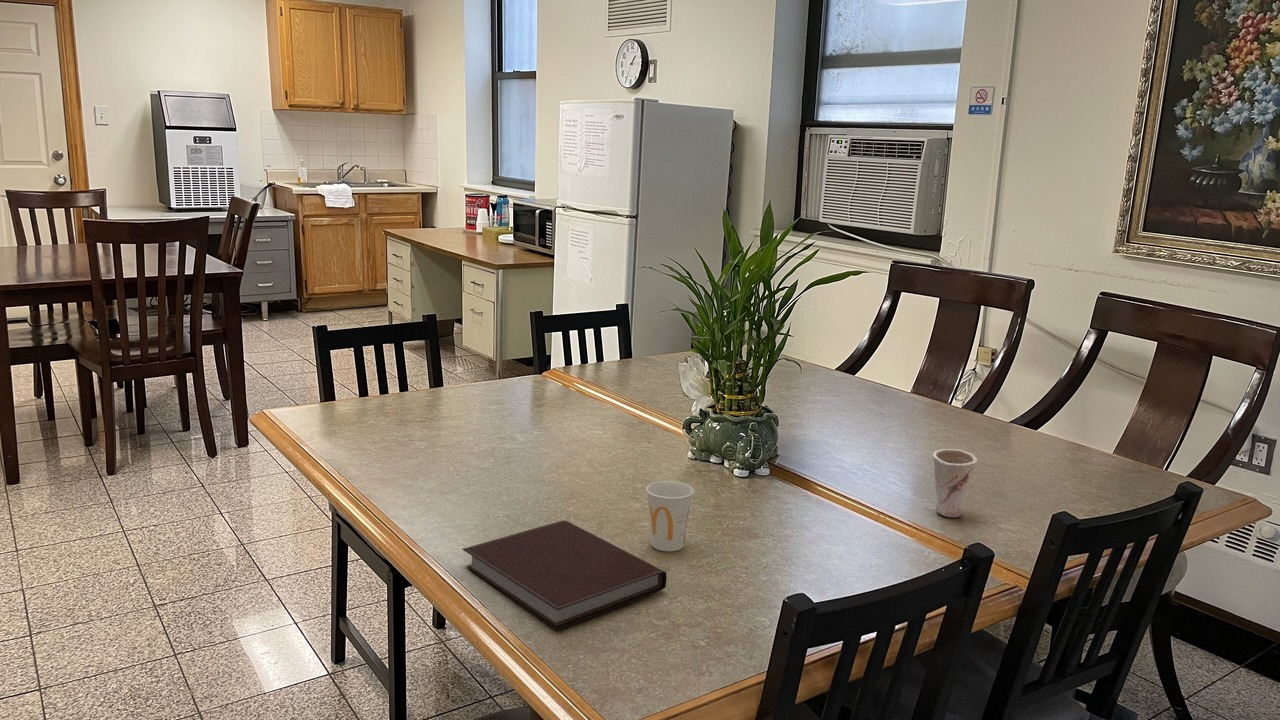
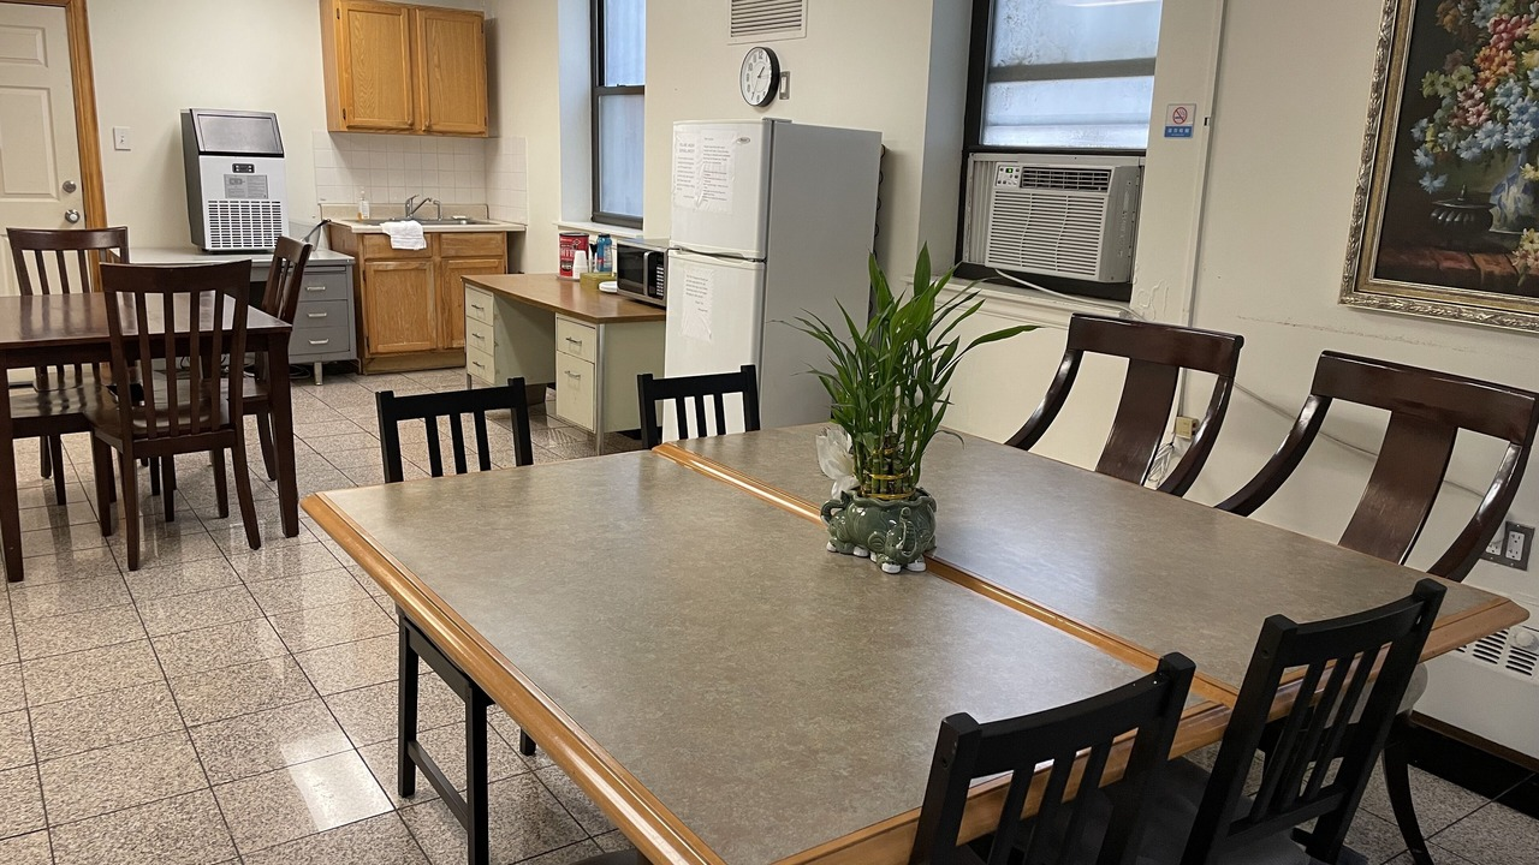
- cup [645,480,695,552]
- cup [932,448,978,519]
- notebook [461,519,668,631]
